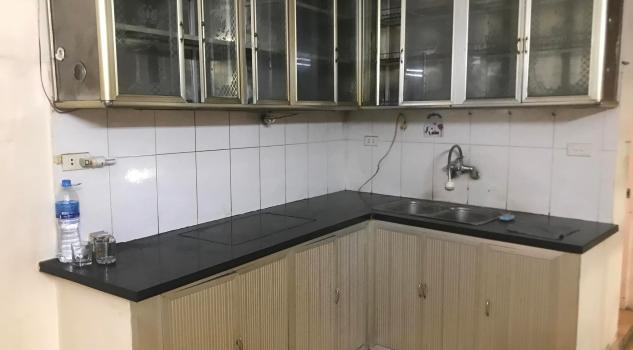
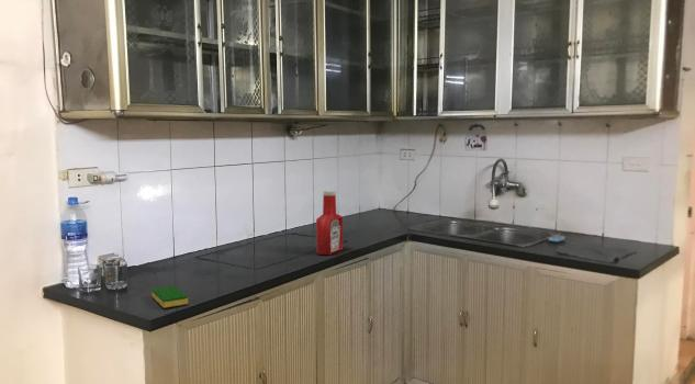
+ soap bottle [315,190,344,256]
+ dish sponge [150,285,189,308]
